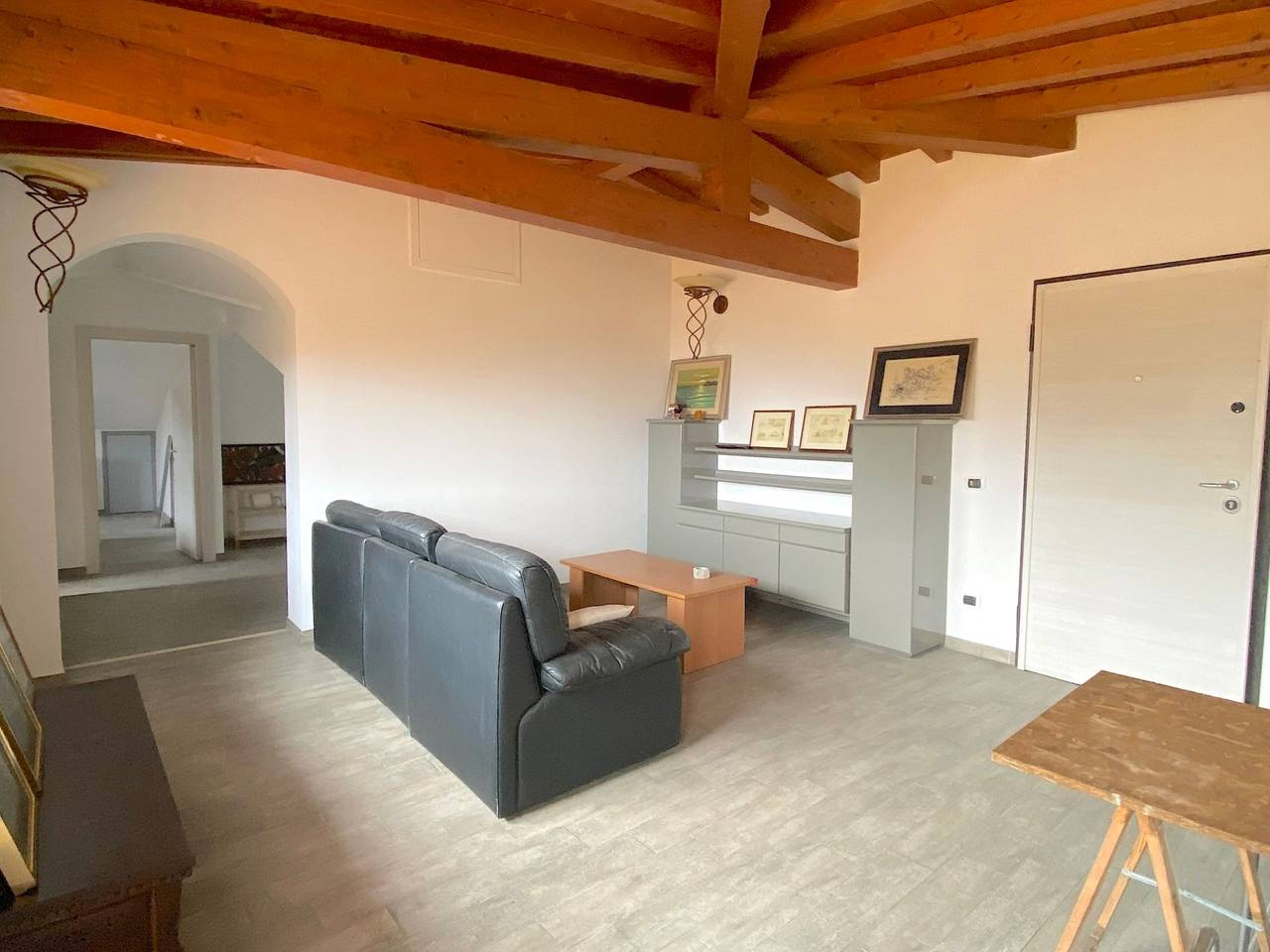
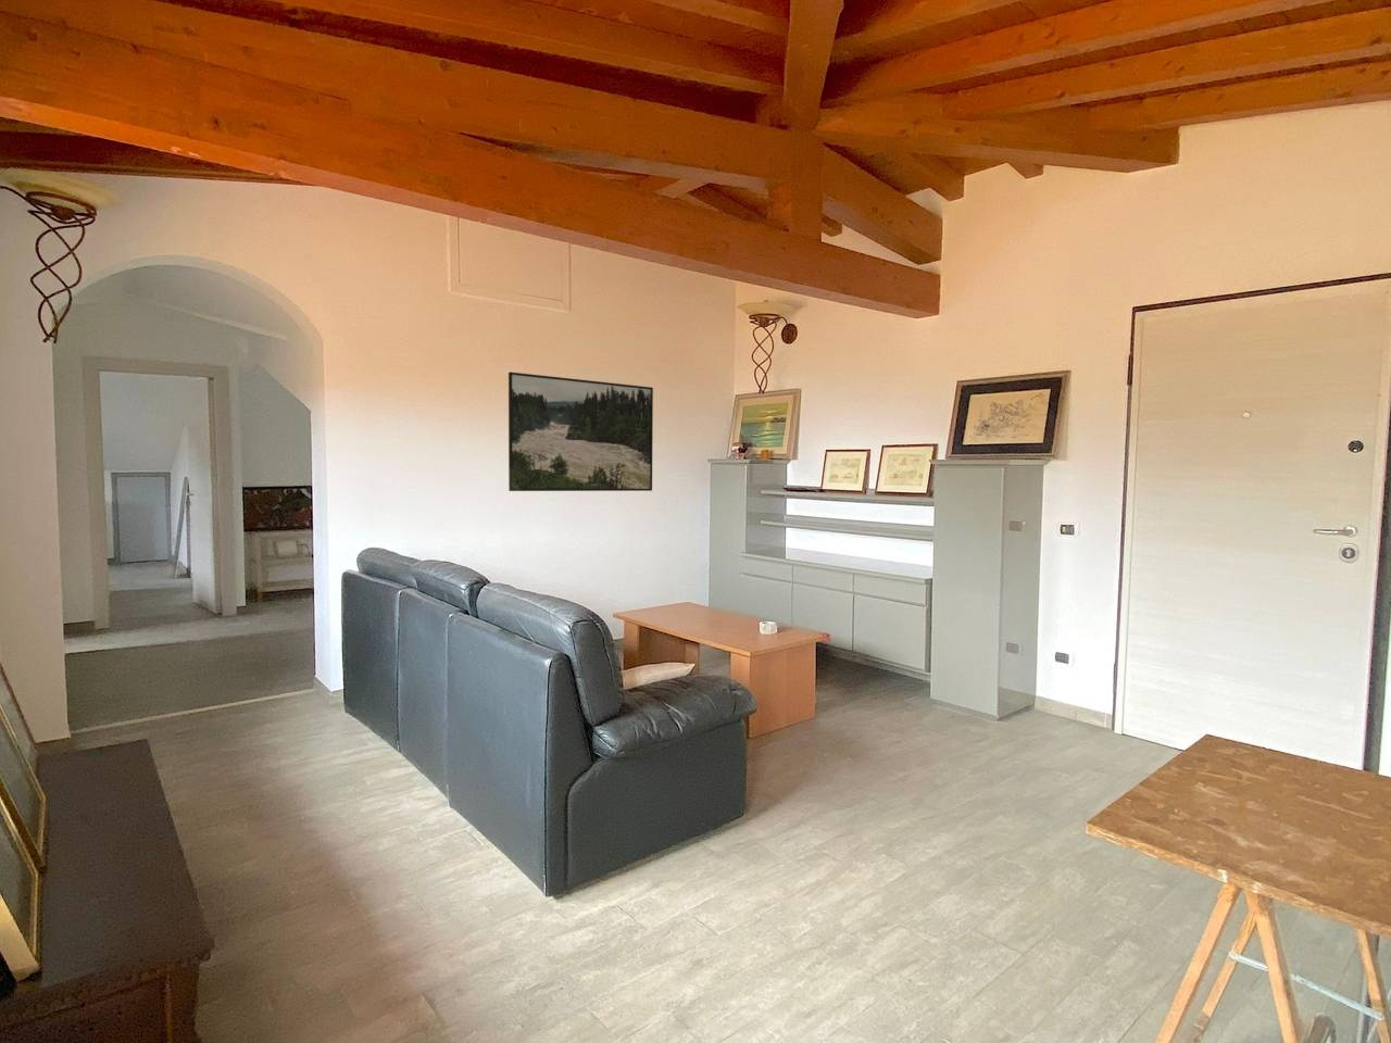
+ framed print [507,370,654,492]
